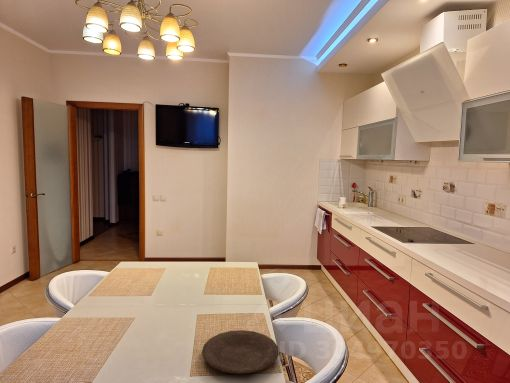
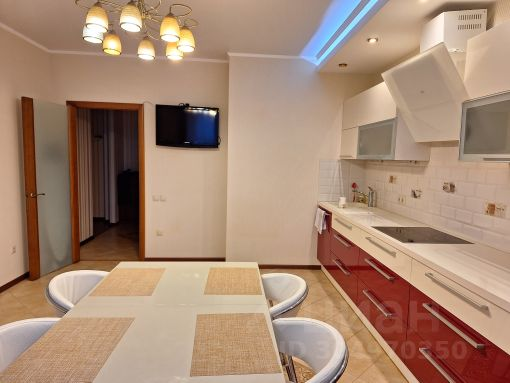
- plate [201,329,280,375]
